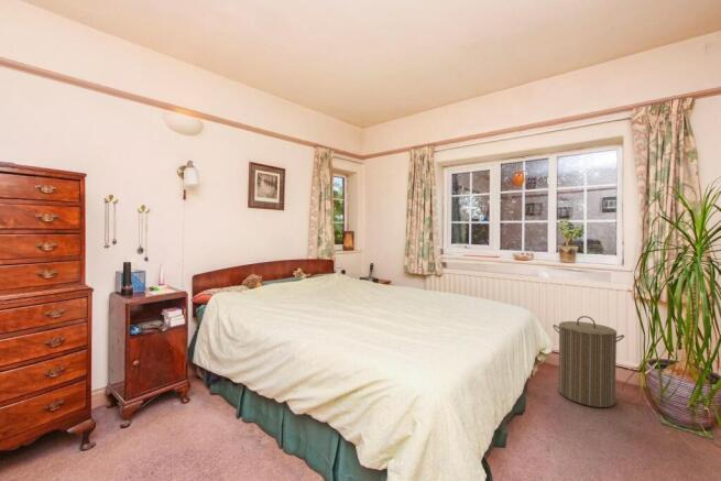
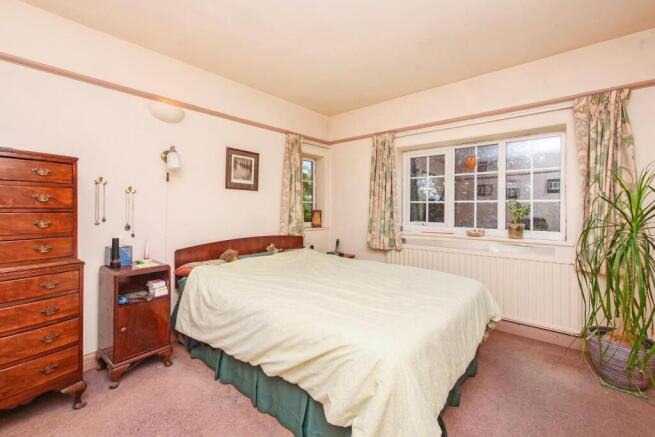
- laundry hamper [551,315,625,408]
